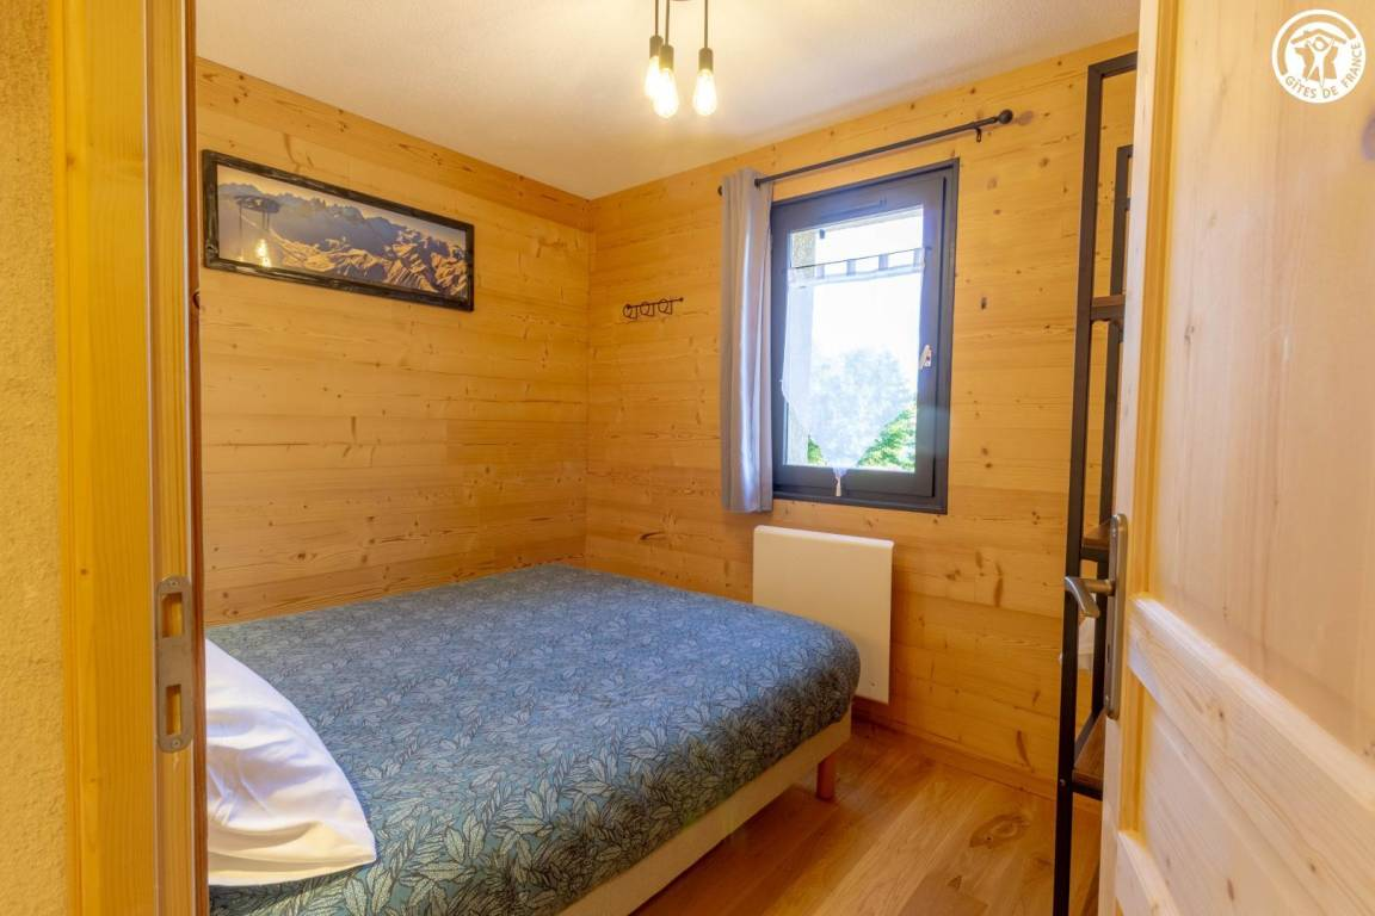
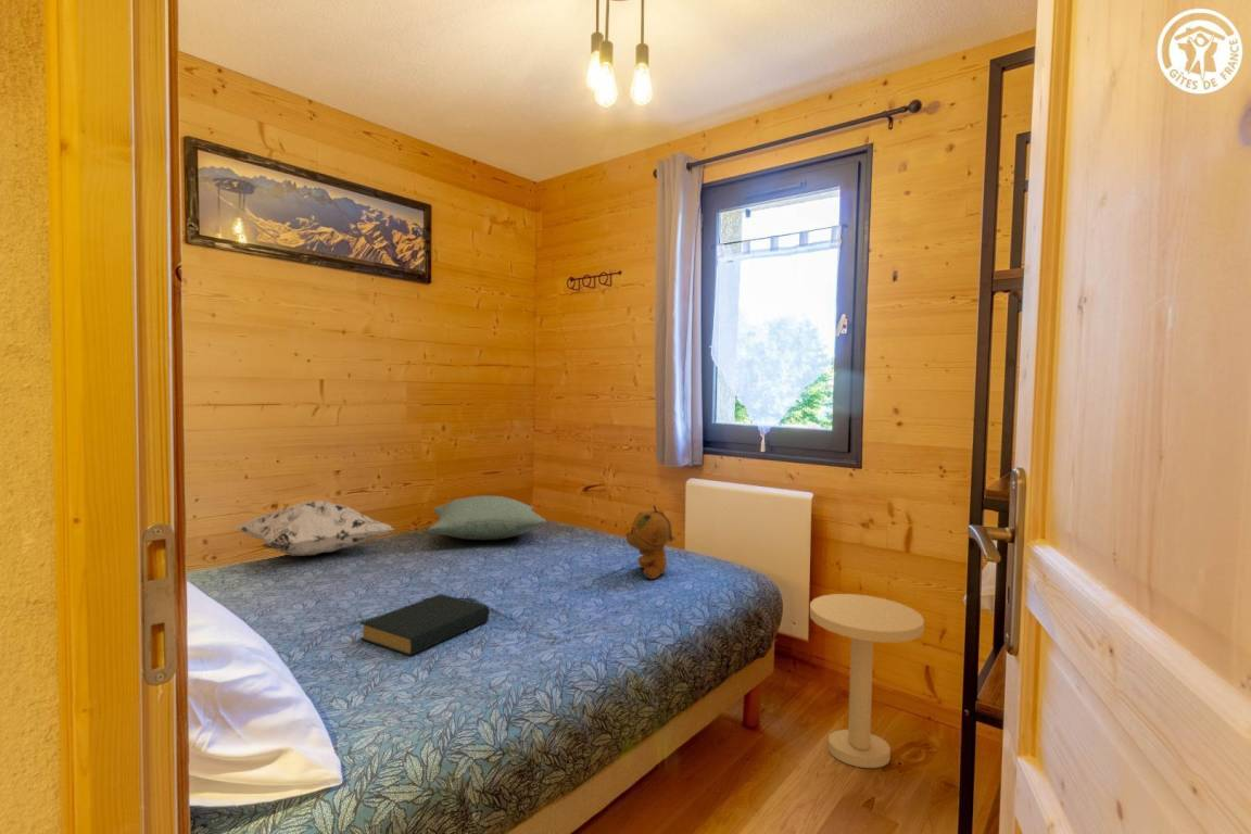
+ decorative pillow [232,500,396,557]
+ side table [809,593,925,769]
+ hardback book [359,593,490,657]
+ stuffed bear [626,504,678,580]
+ pillow [427,494,547,541]
